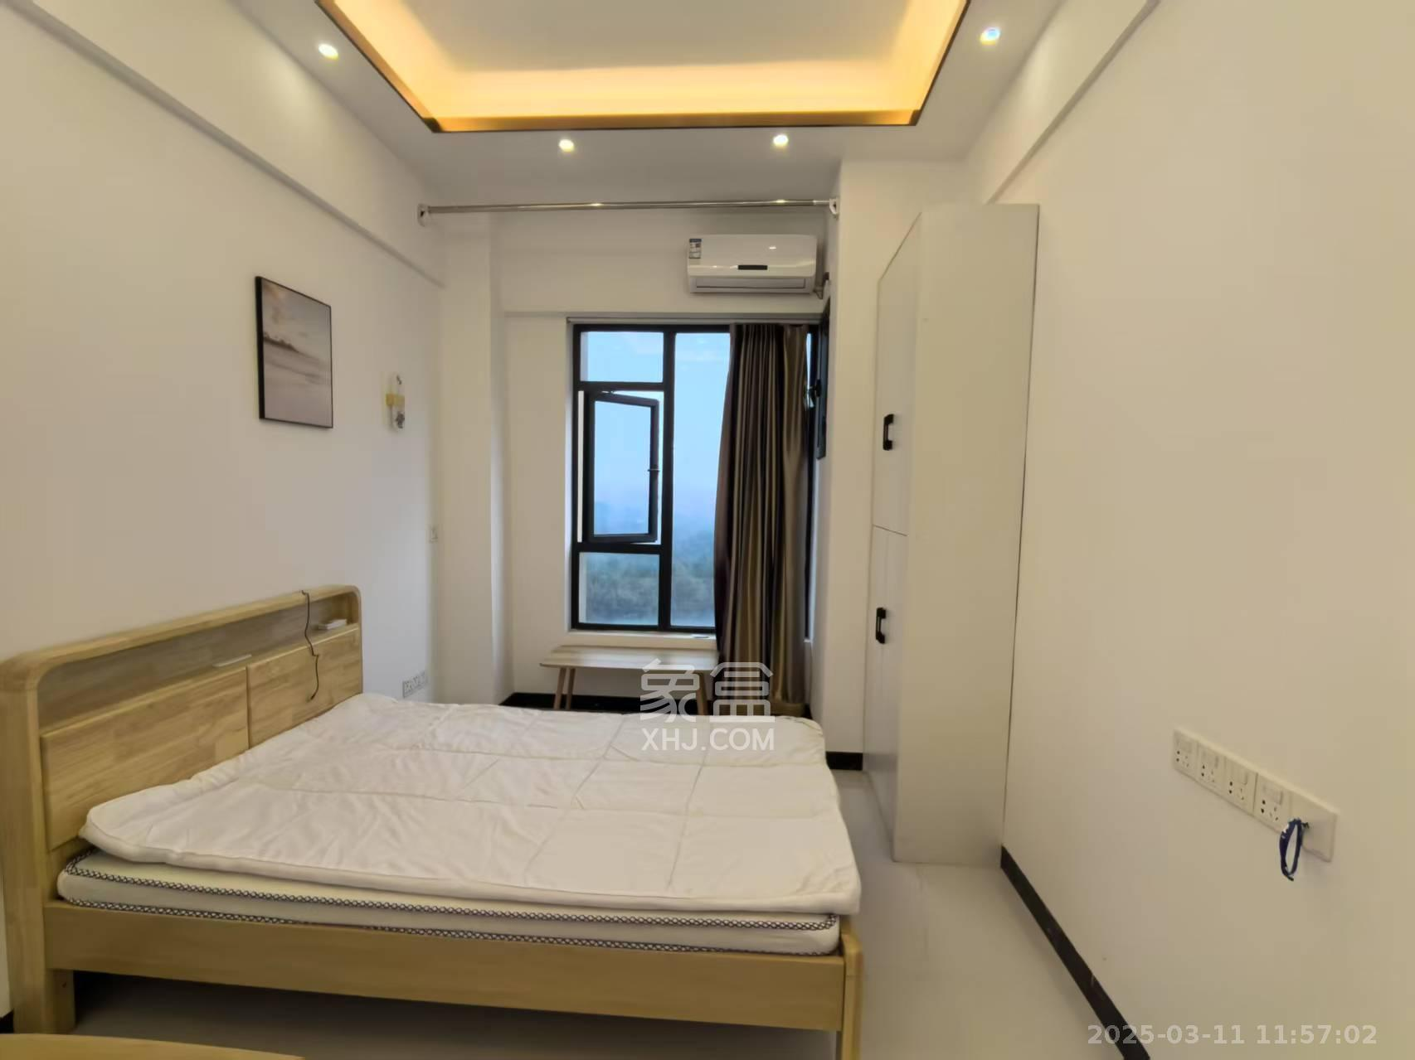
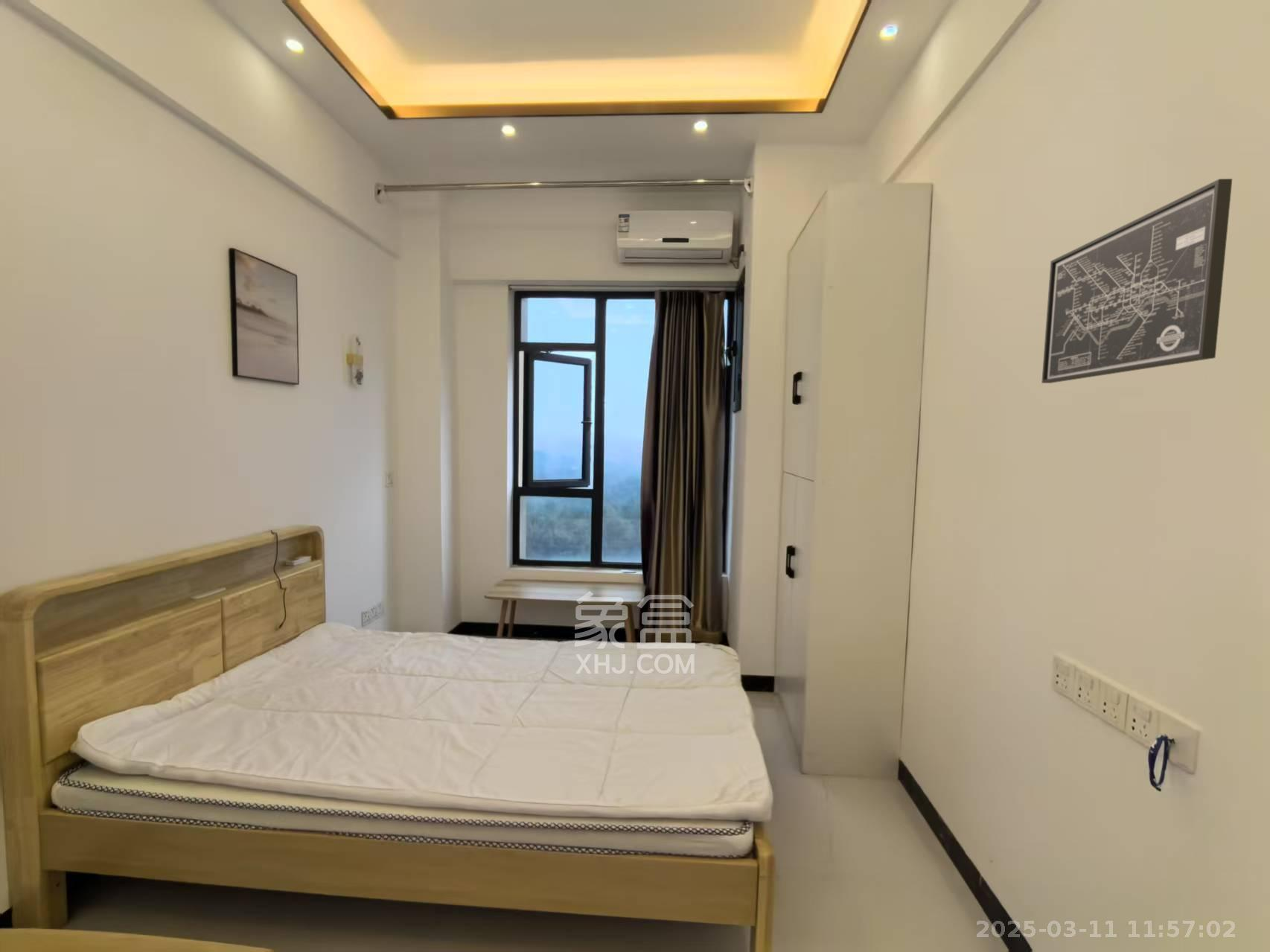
+ wall art [1041,178,1233,384]
